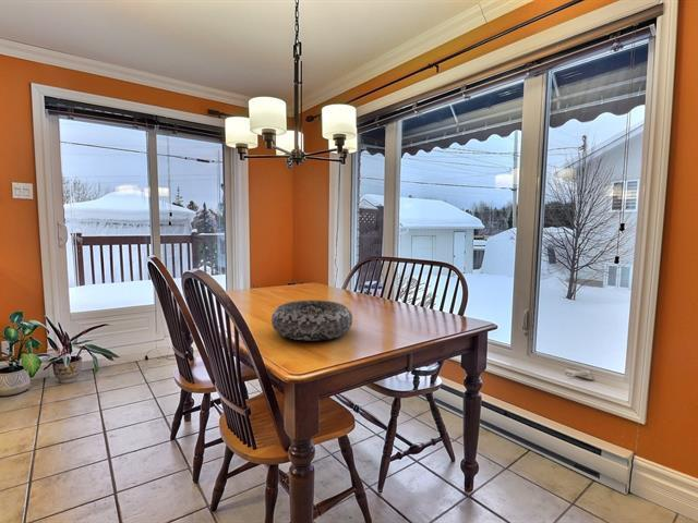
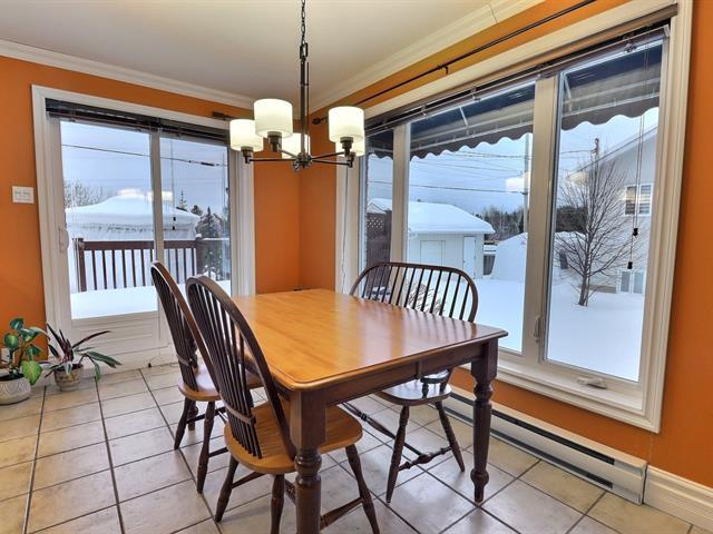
- decorative bowl [270,300,353,342]
